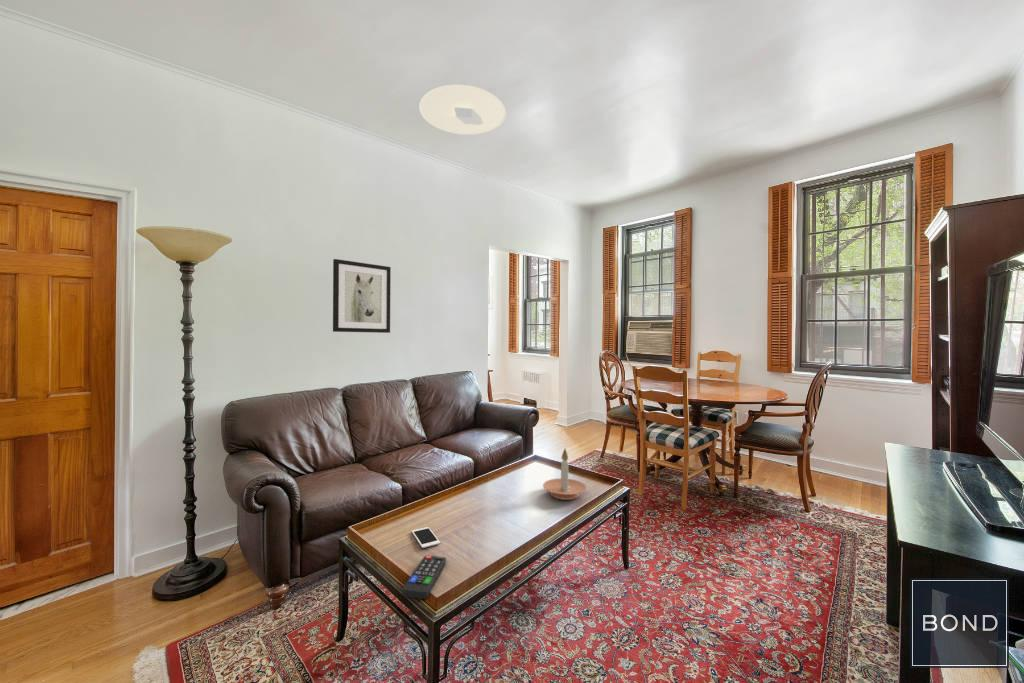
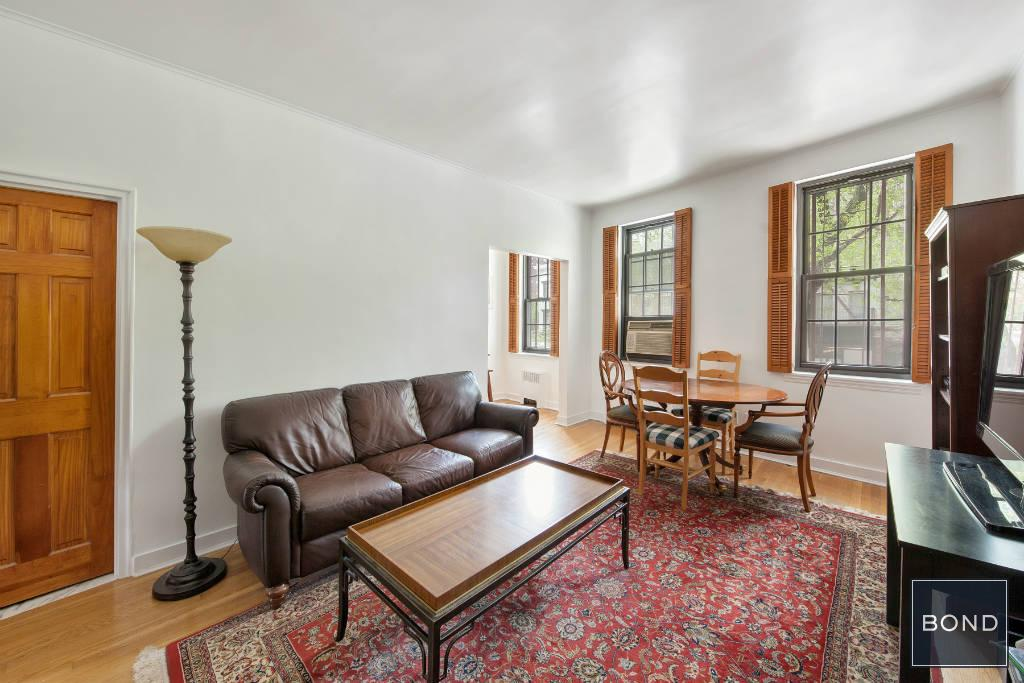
- wall art [332,258,392,334]
- cell phone [411,526,441,549]
- candle holder [542,448,587,501]
- remote control [401,555,447,600]
- ceiling light [418,84,507,136]
